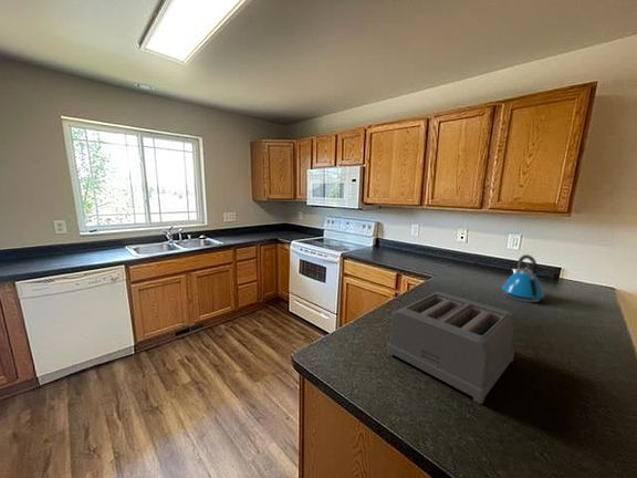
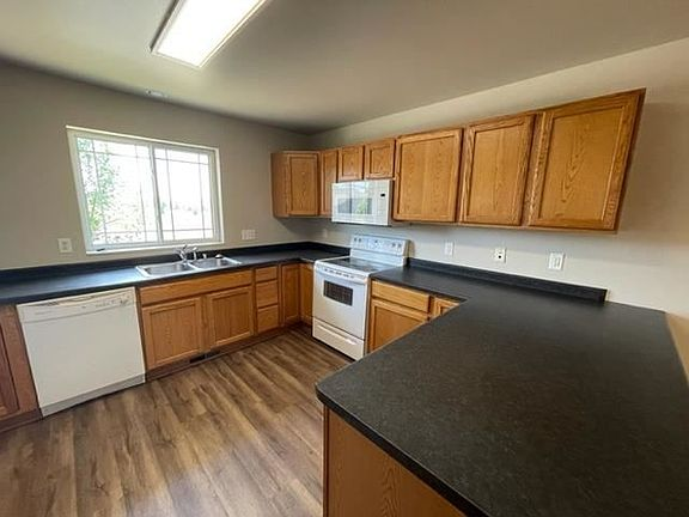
- kettle [501,253,545,303]
- toaster [387,291,519,405]
